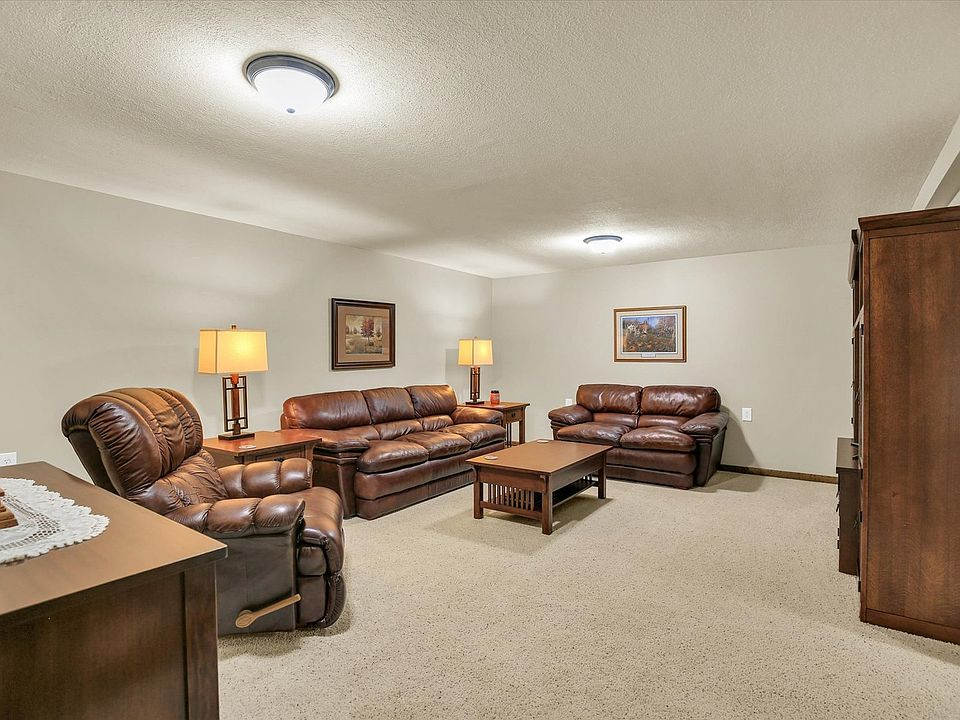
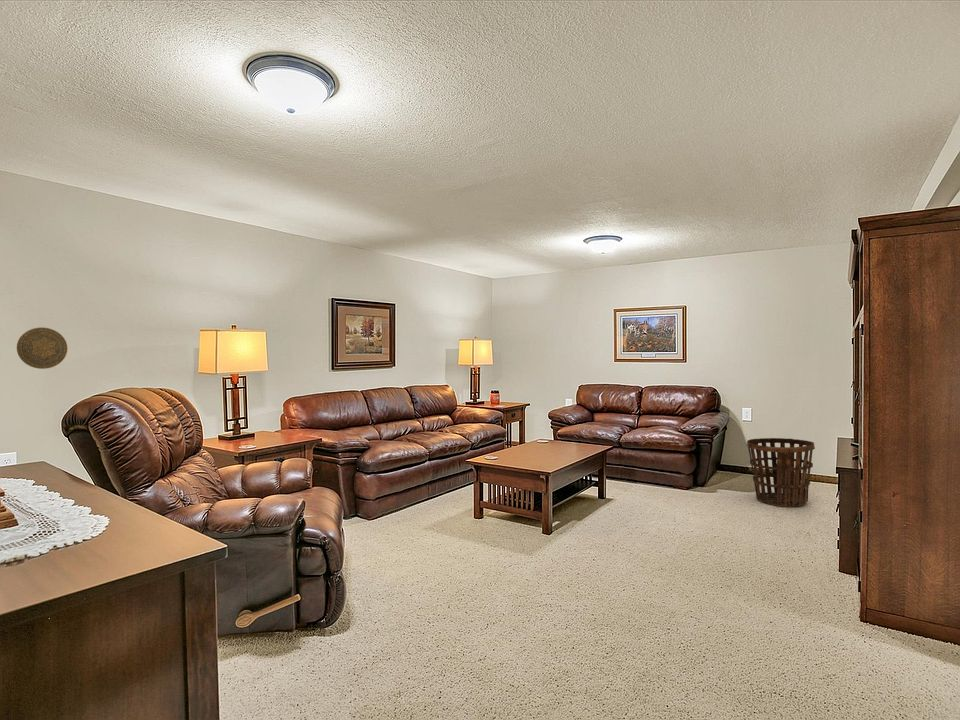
+ basket [746,437,816,508]
+ decorative plate [16,326,69,370]
